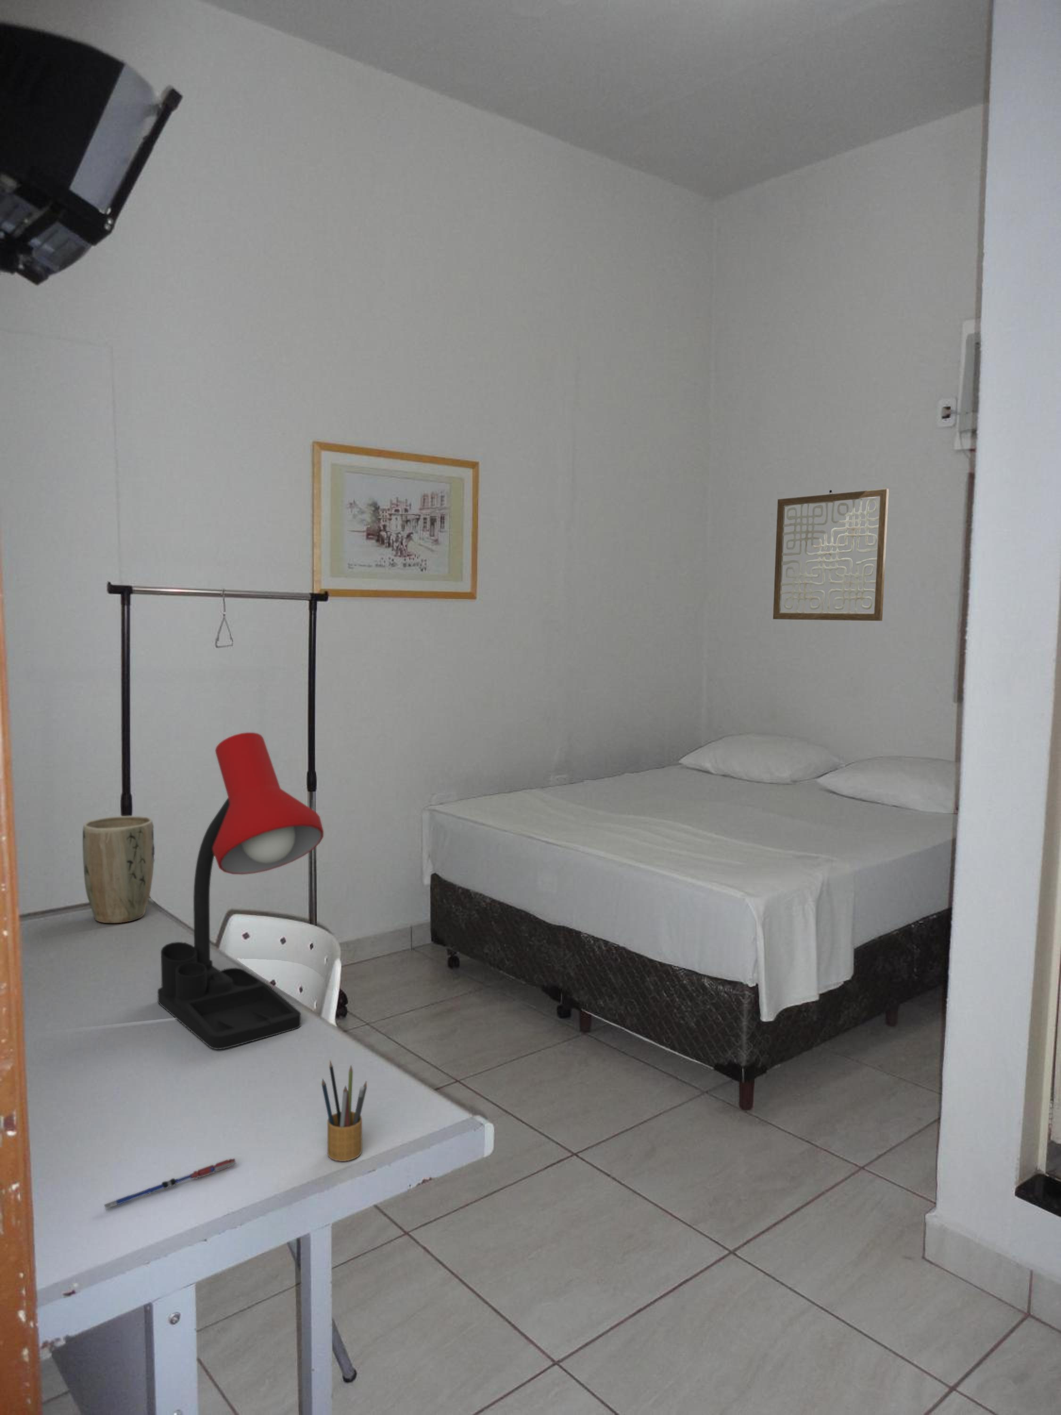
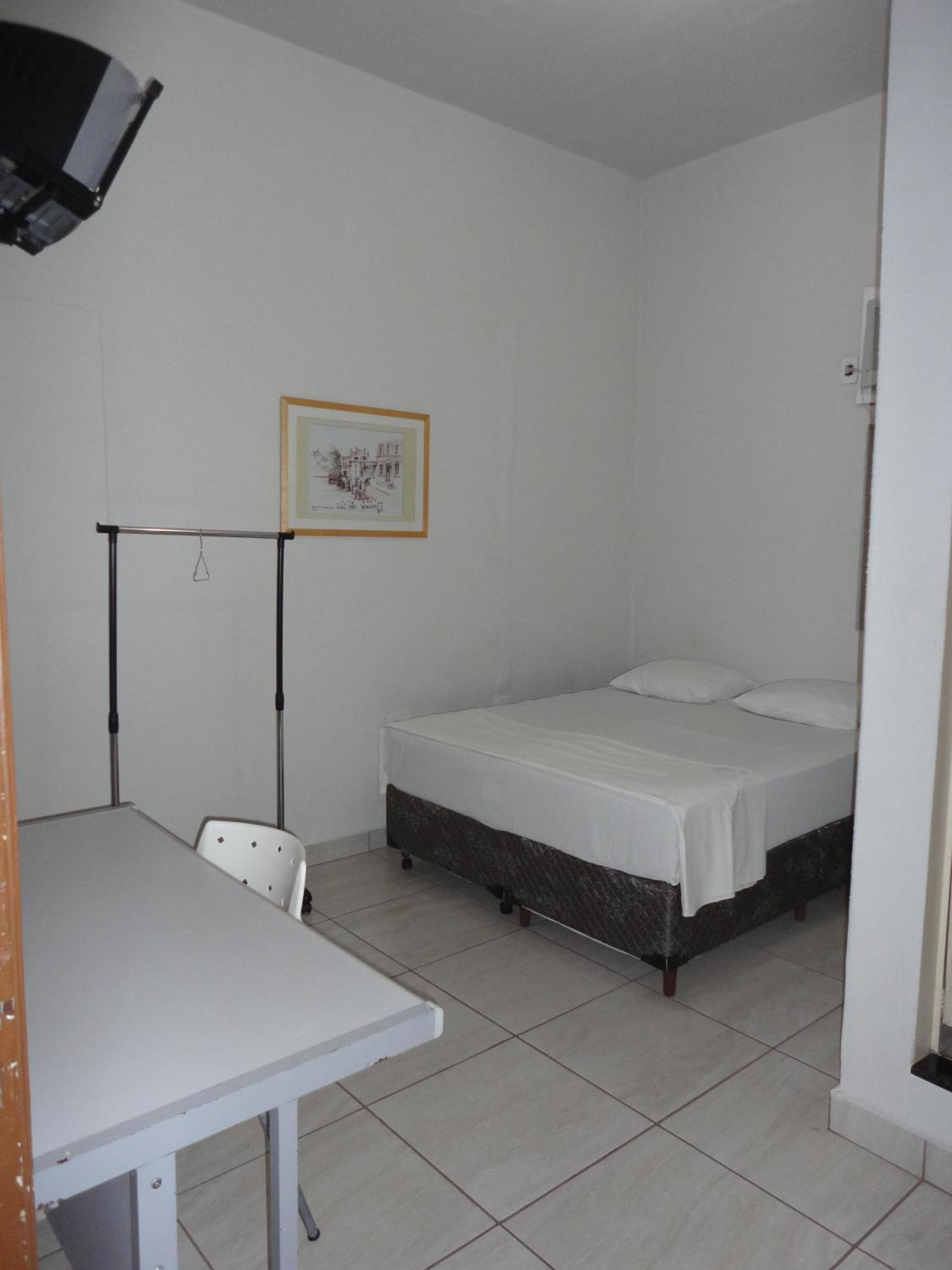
- pen [104,1158,237,1210]
- wall art [772,488,889,622]
- desk lamp [157,732,324,1050]
- pencil box [321,1060,368,1162]
- plant pot [82,816,155,924]
